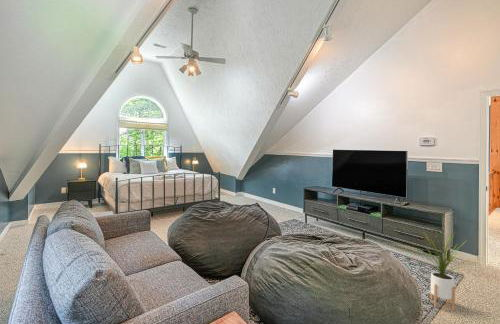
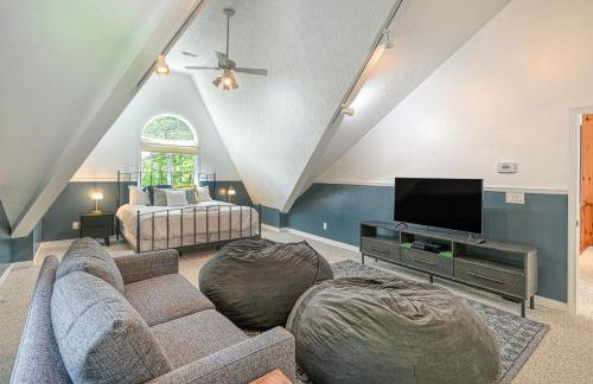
- house plant [422,230,470,311]
